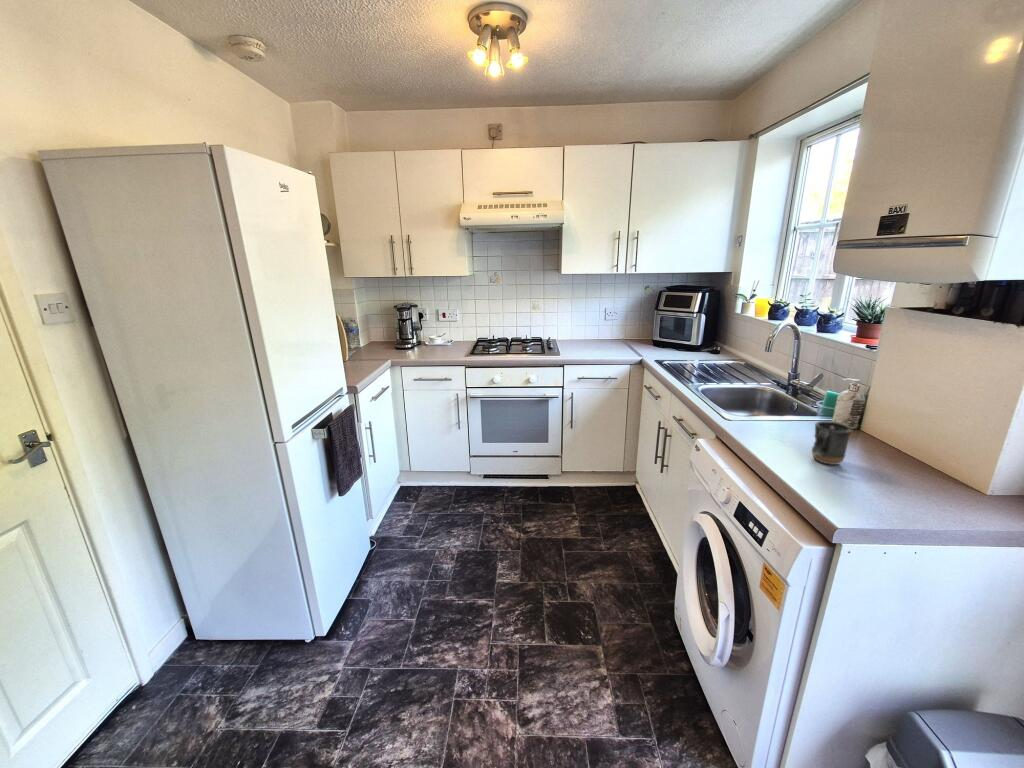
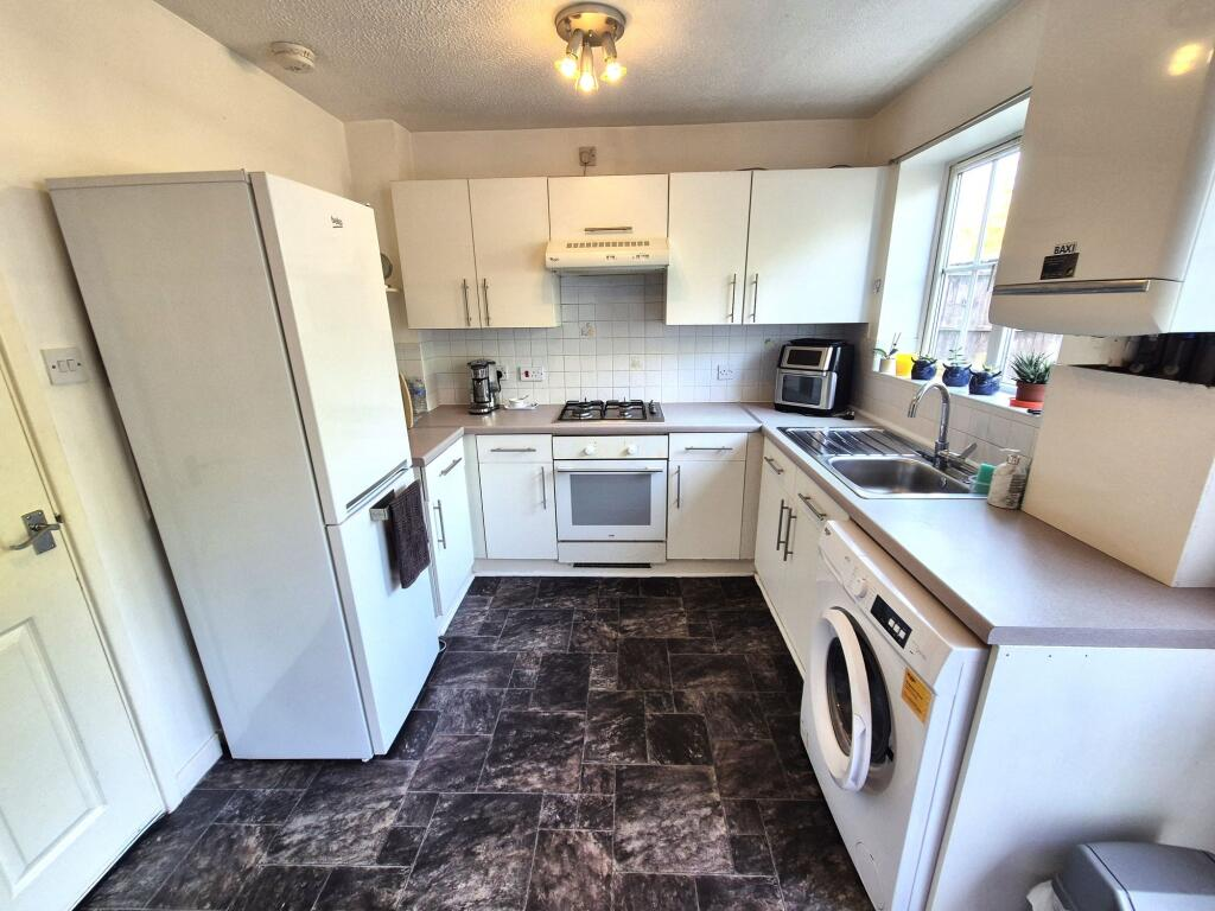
- mug [810,420,854,466]
